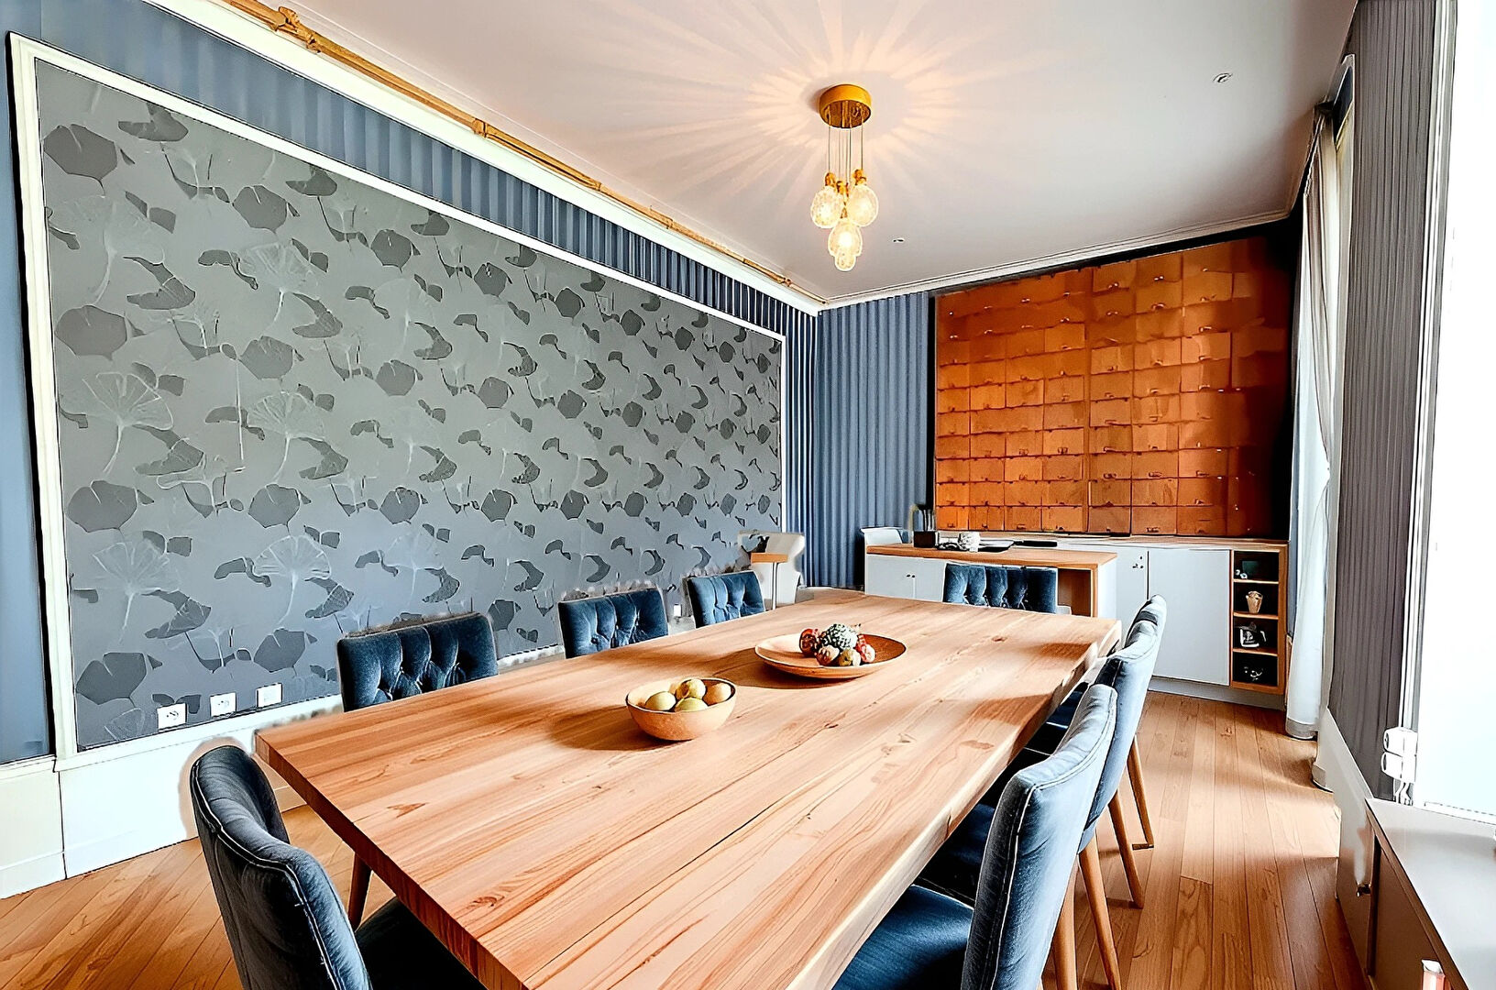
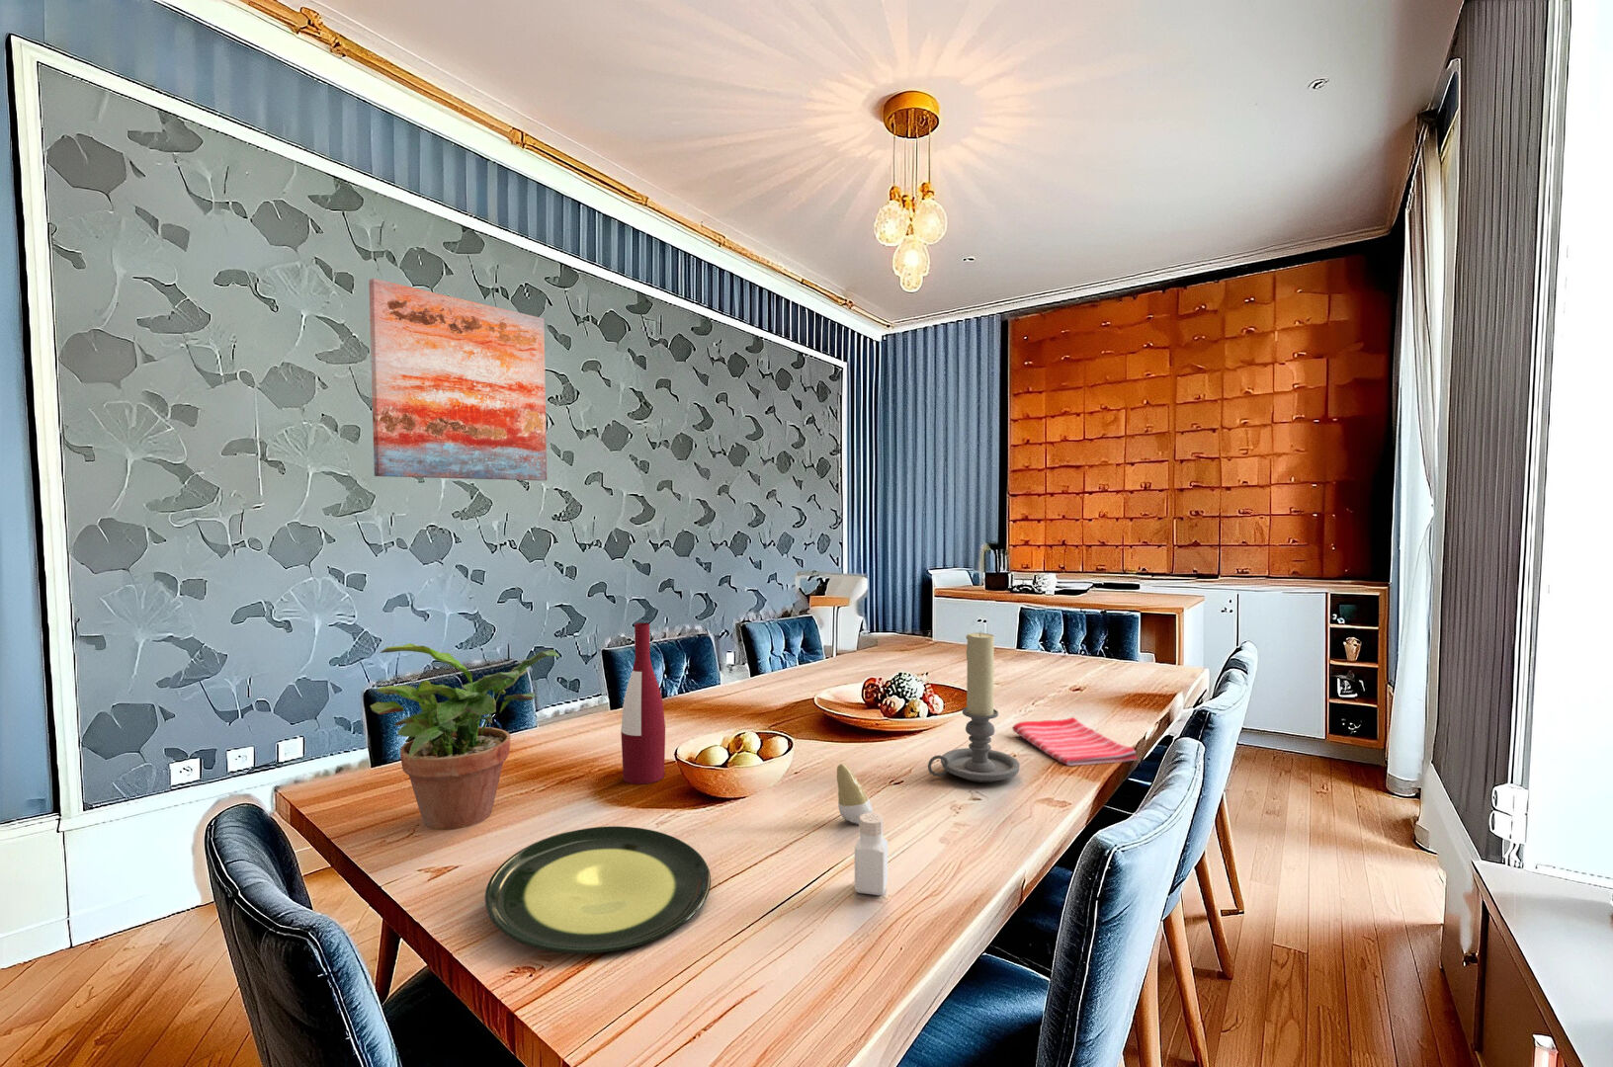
+ wall art [368,277,548,481]
+ candle holder [927,630,1021,784]
+ tooth [836,762,873,825]
+ pepper shaker [854,812,889,896]
+ alcohol [619,623,666,786]
+ plate [485,825,711,954]
+ dish towel [1011,716,1139,767]
+ potted plant [368,642,560,831]
